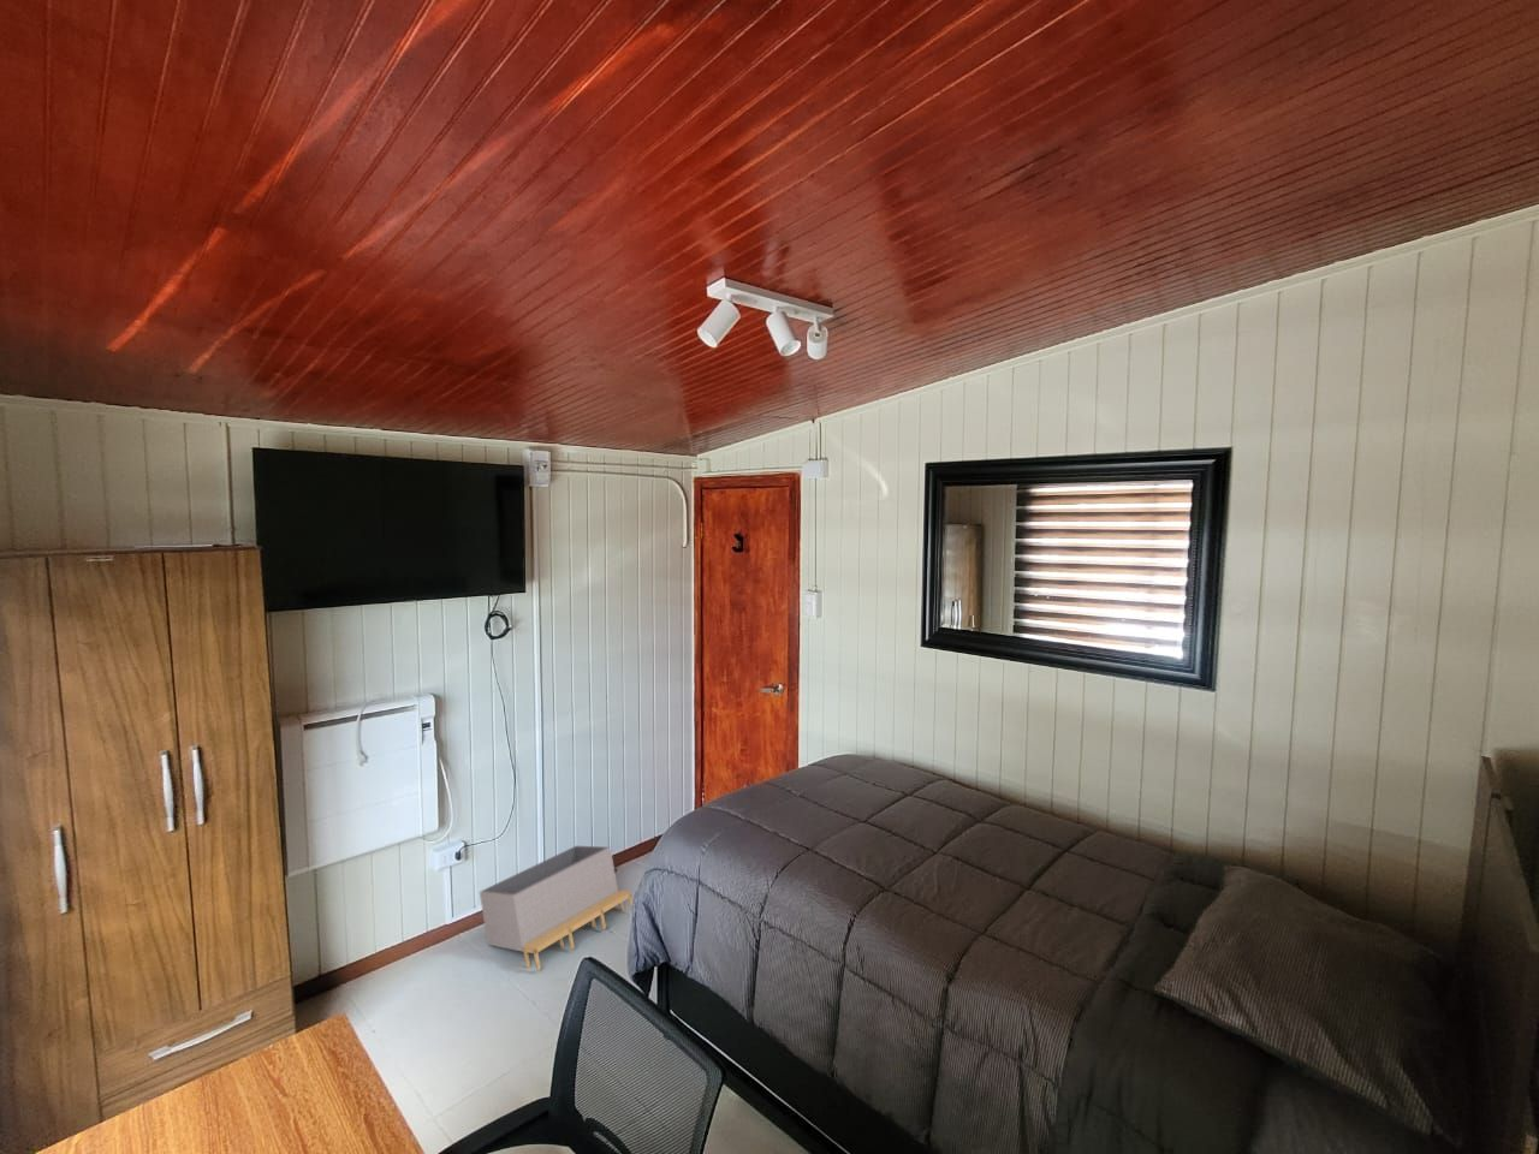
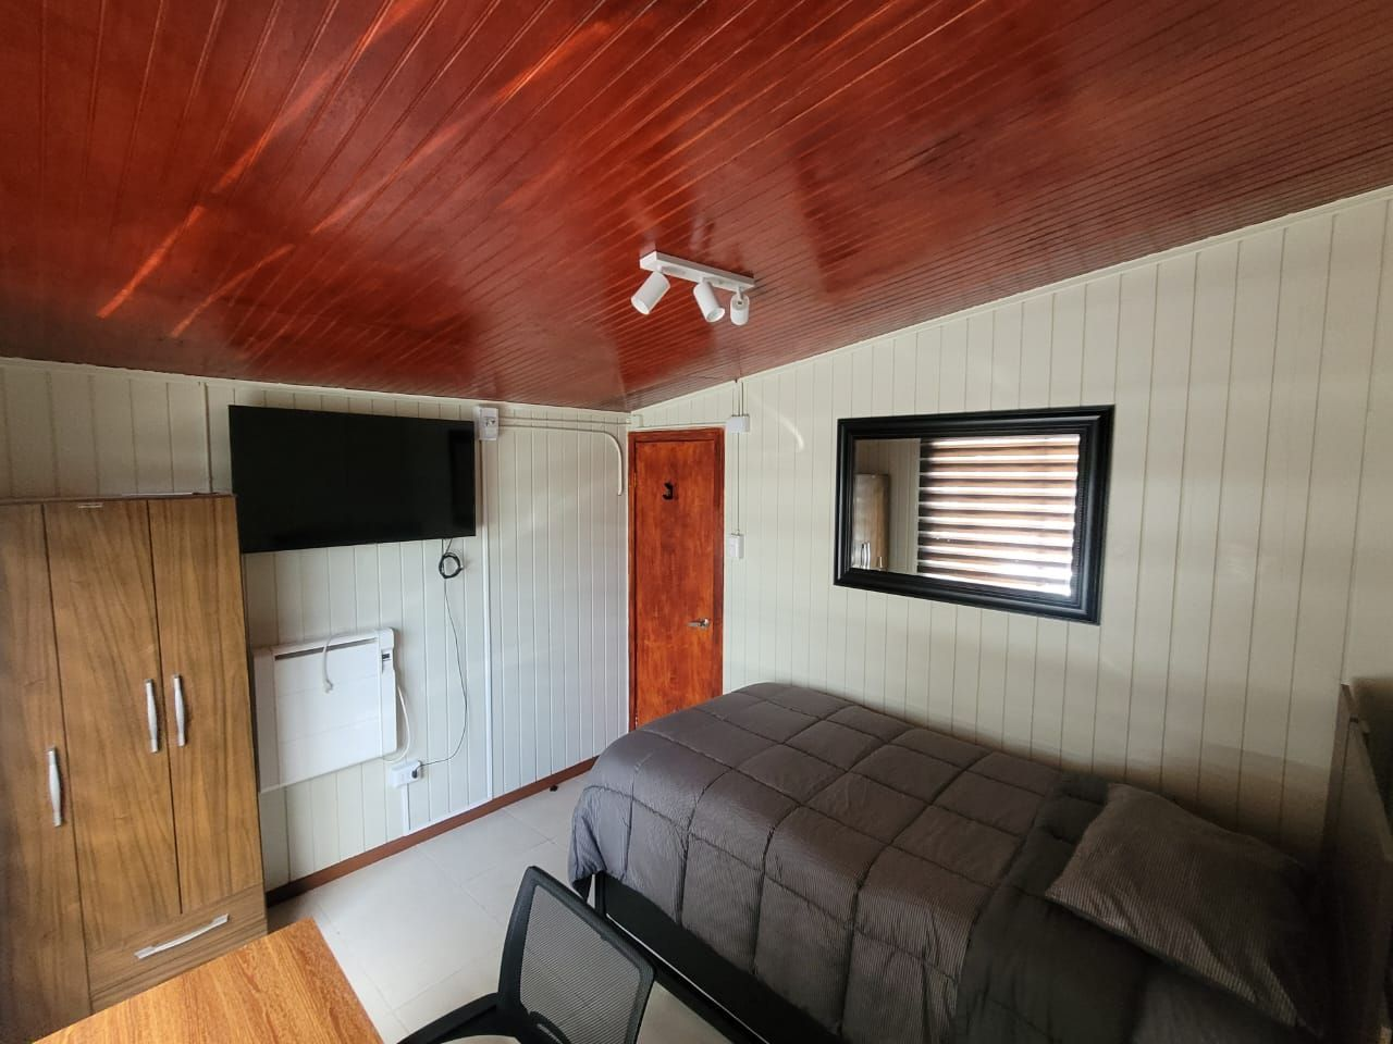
- storage bin [479,845,634,971]
